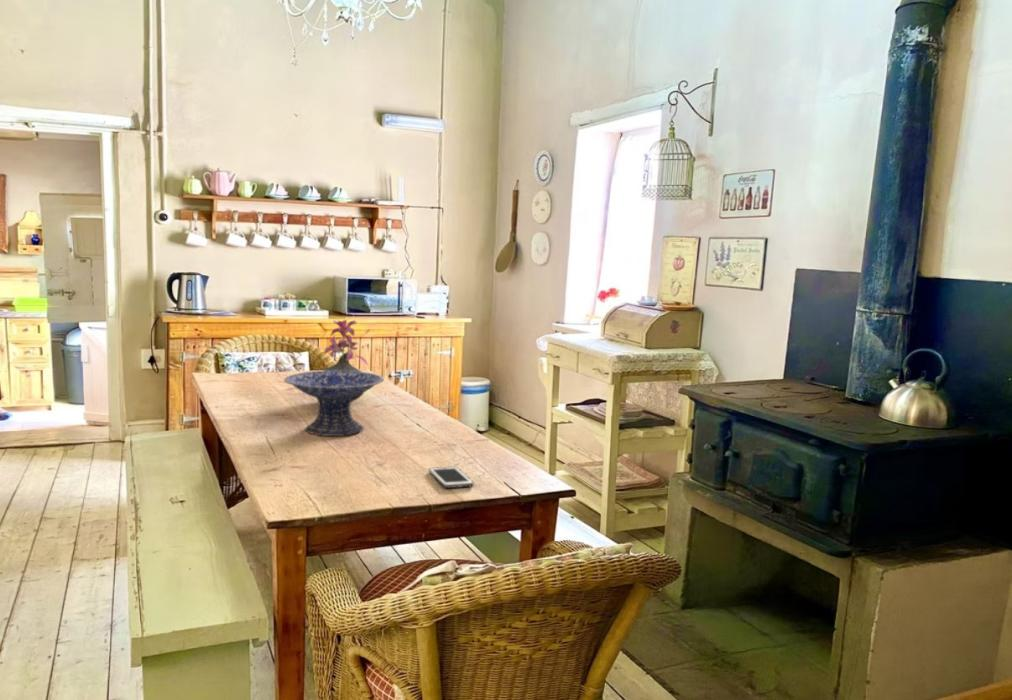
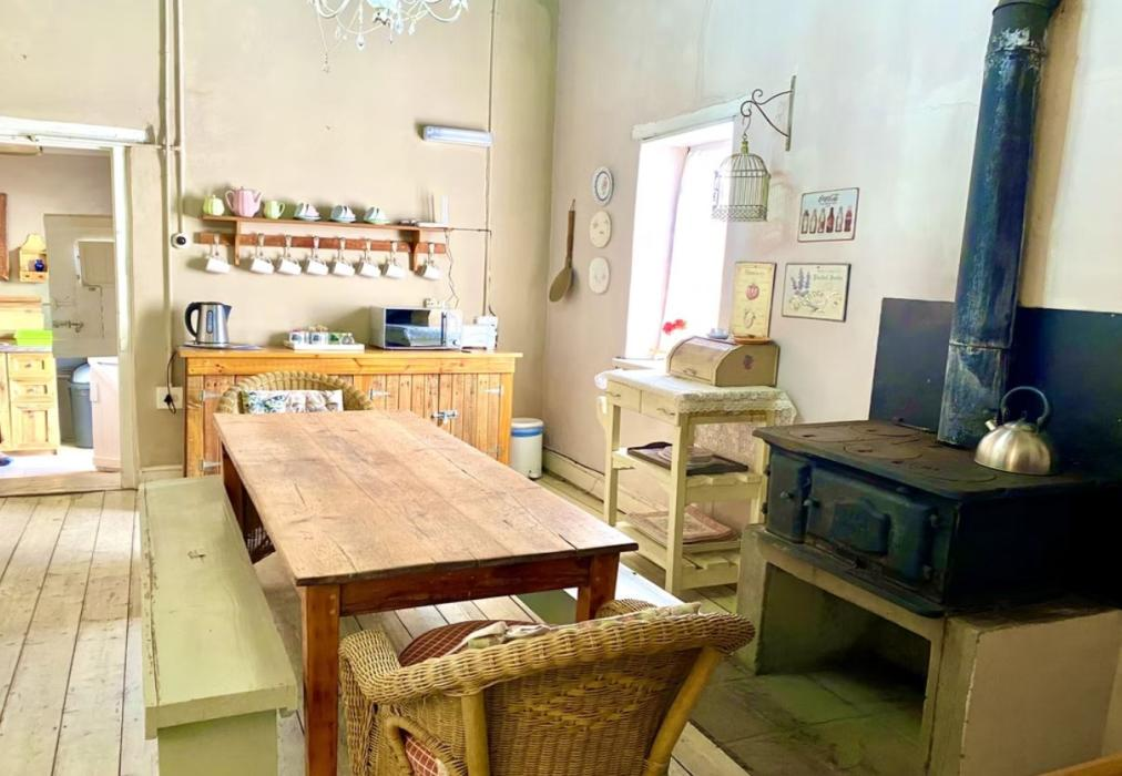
- vase [323,319,369,405]
- decorative bowl [283,369,385,437]
- cell phone [428,466,474,489]
